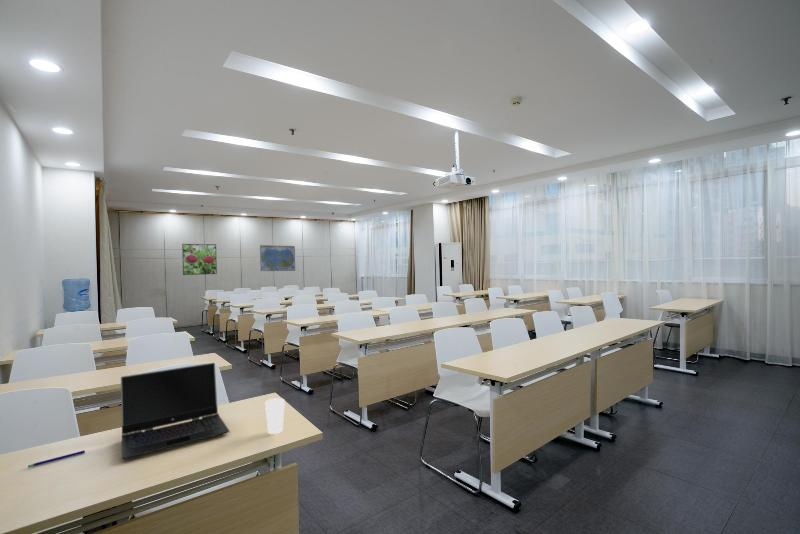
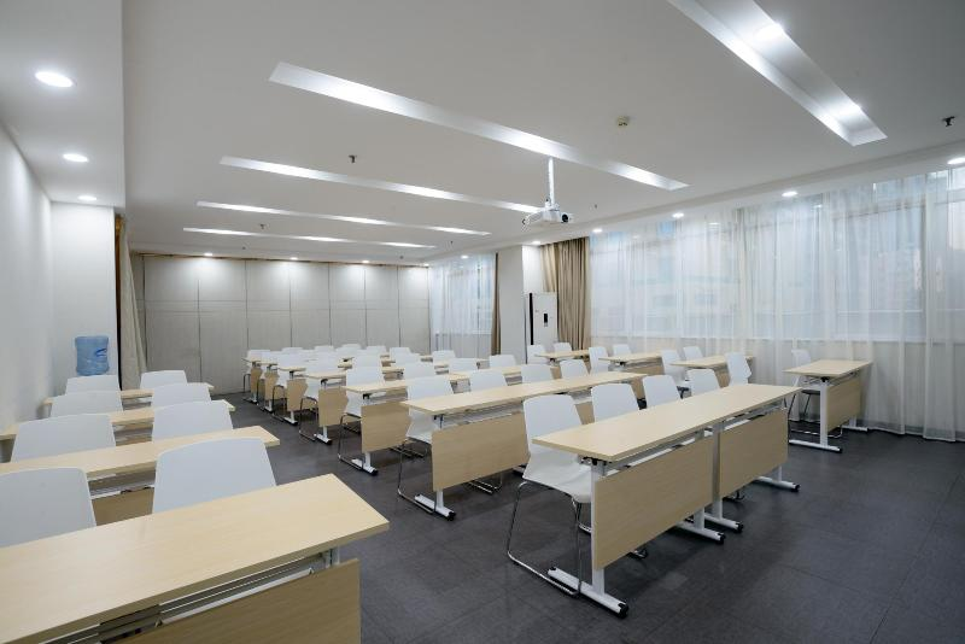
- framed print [181,243,218,276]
- world map [259,244,296,272]
- cup [264,397,286,435]
- laptop computer [120,362,230,460]
- pen [27,450,86,468]
